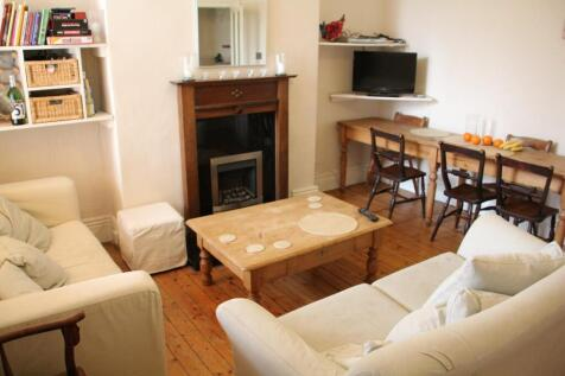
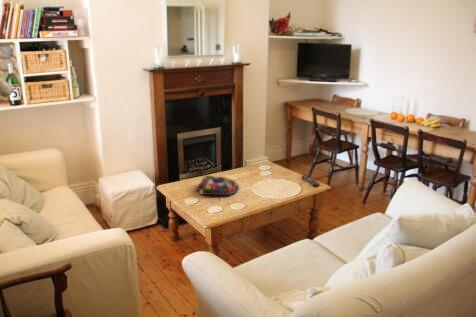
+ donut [195,174,240,196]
